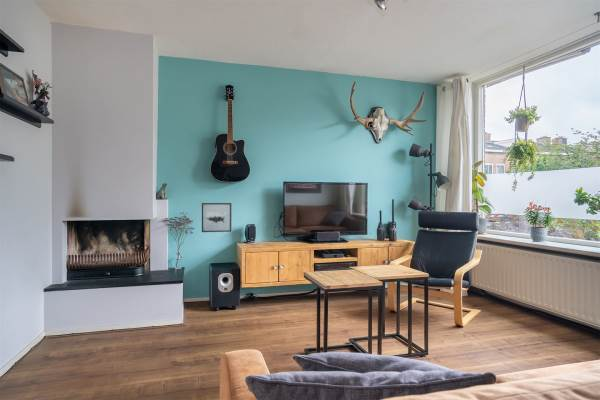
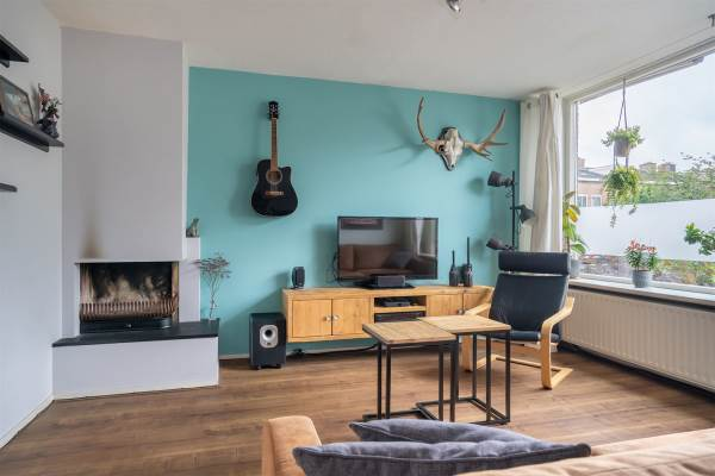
- wall art [201,202,232,233]
